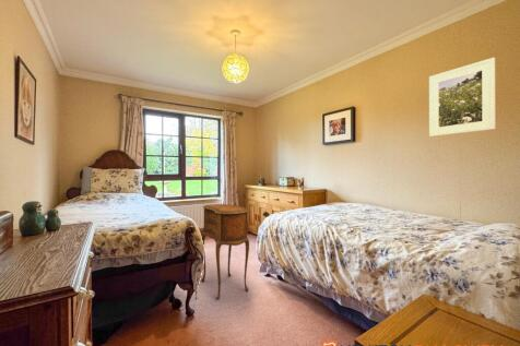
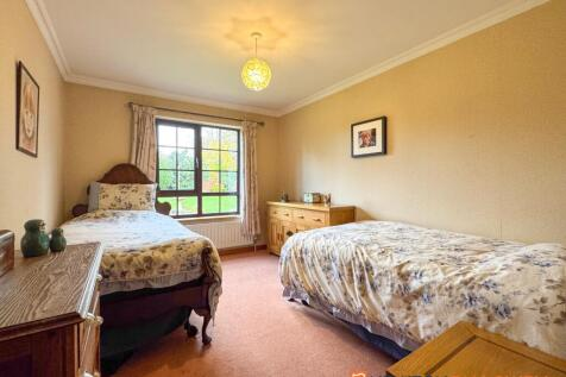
- side table [200,203,250,300]
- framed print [428,57,496,138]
